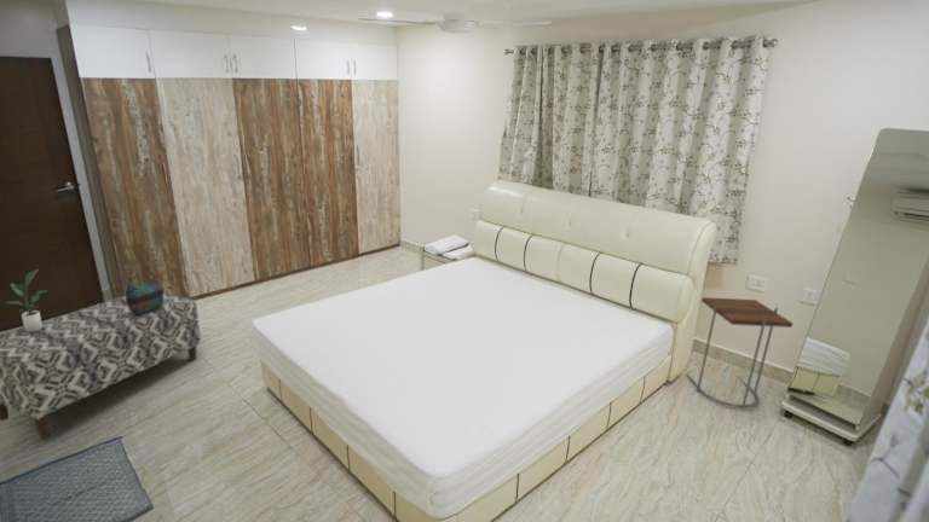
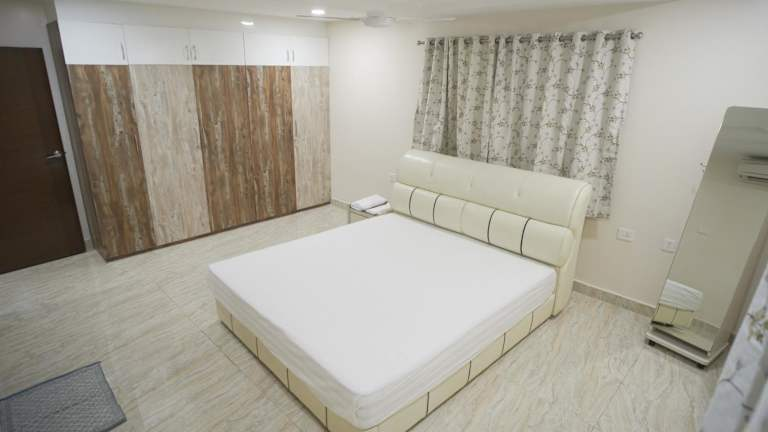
- bench [0,291,202,441]
- potted plant [5,267,47,332]
- handbag [125,259,165,317]
- side table [685,296,794,411]
